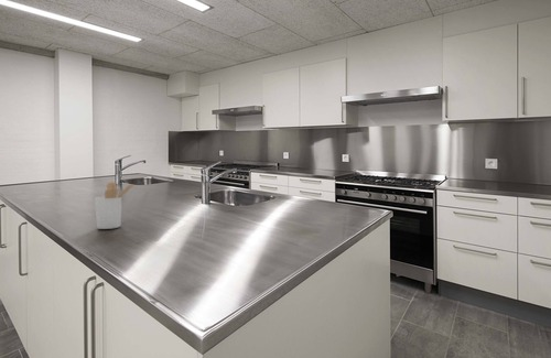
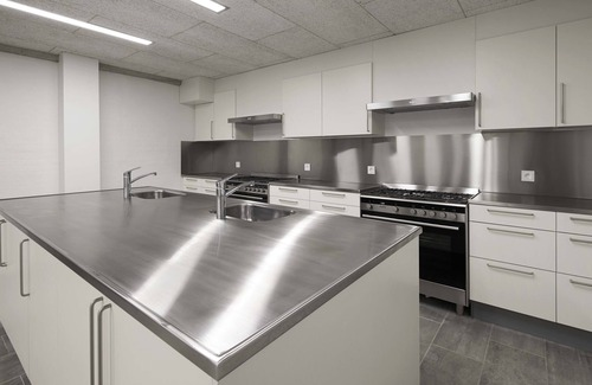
- utensil holder [94,181,137,230]
